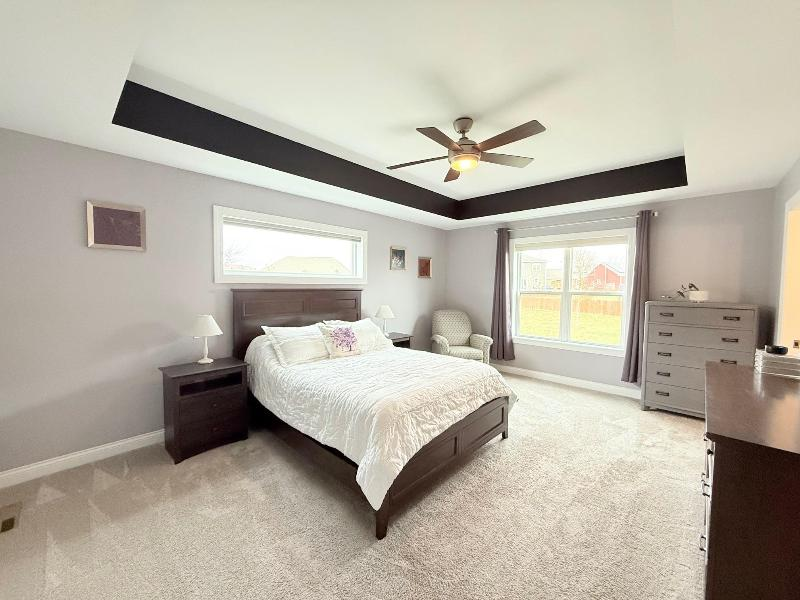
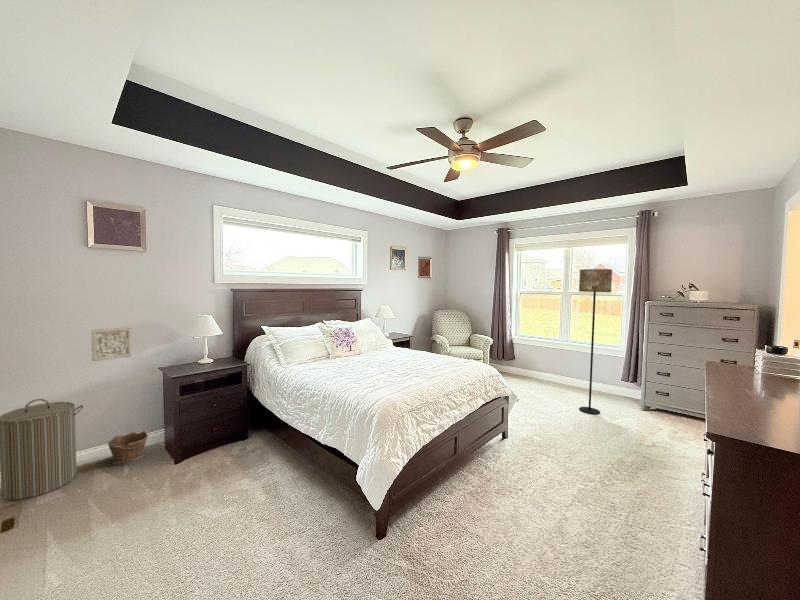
+ wall ornament [91,327,132,362]
+ clay pot [107,429,149,466]
+ laundry hamper [0,398,84,501]
+ floor lamp [578,268,613,415]
